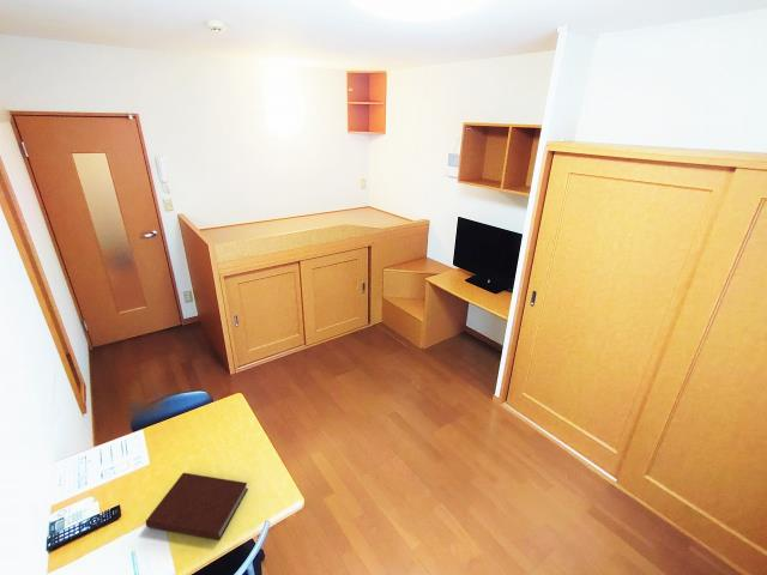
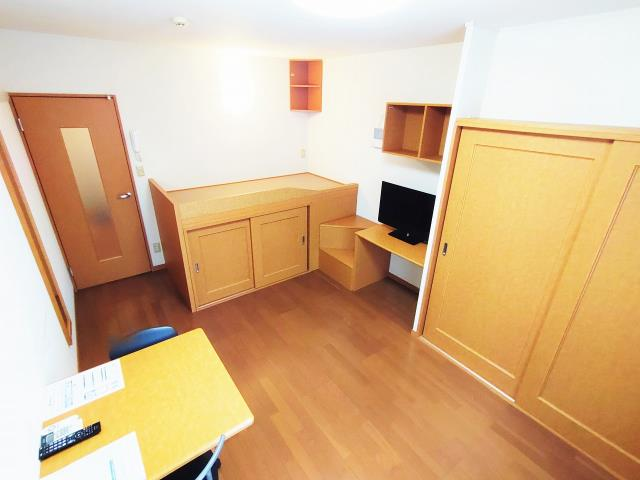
- notebook [145,472,249,541]
